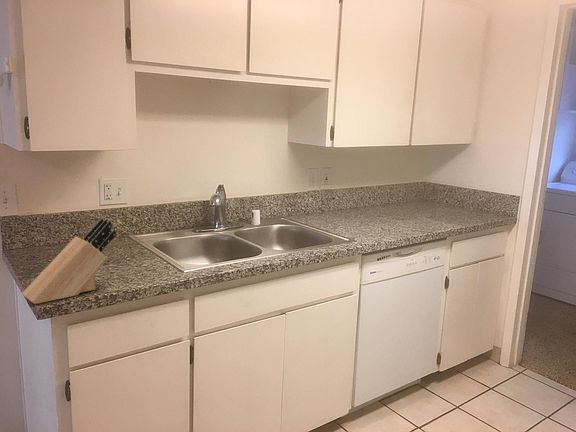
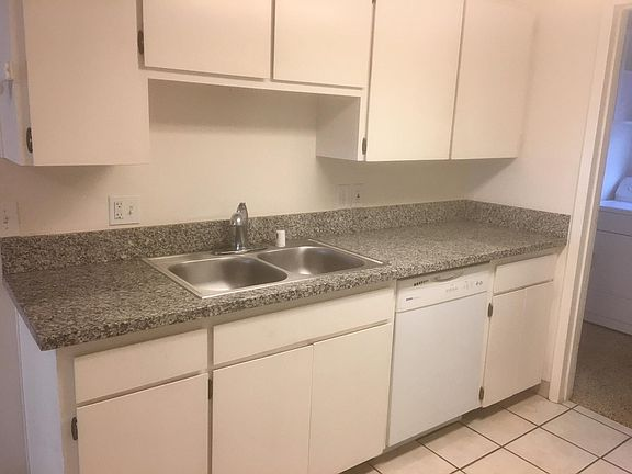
- knife block [21,217,117,305]
